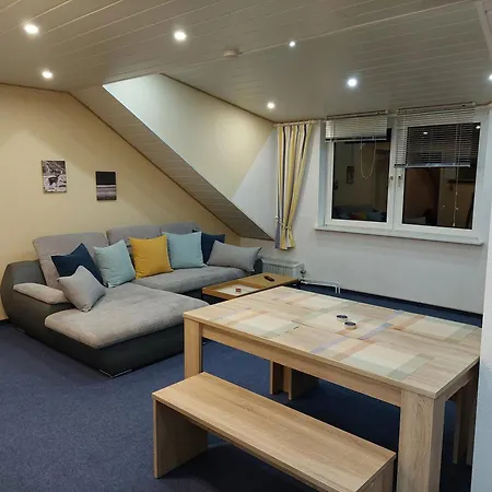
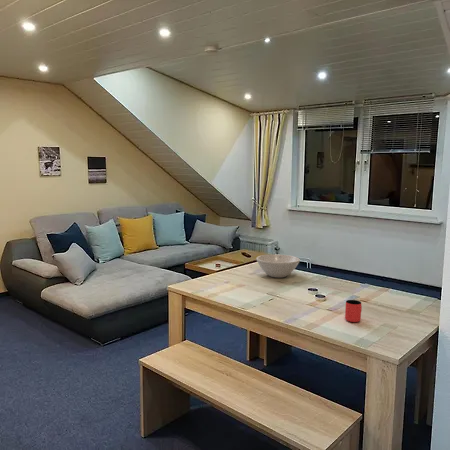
+ cup [344,299,363,323]
+ bowl [255,253,301,278]
